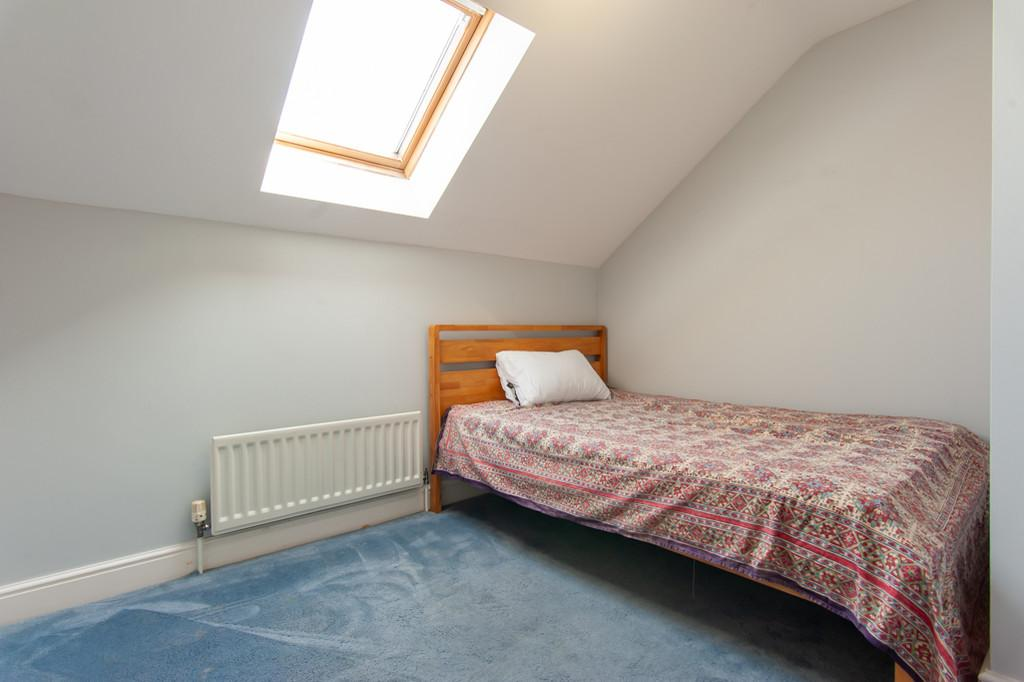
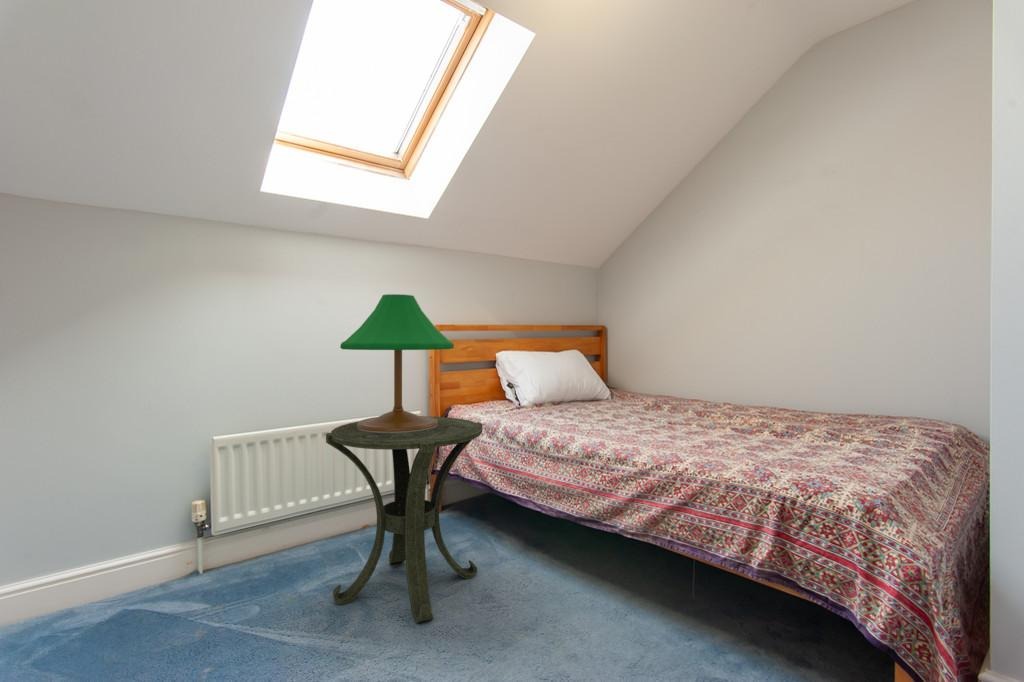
+ table lamp [339,293,455,433]
+ side table [325,416,484,624]
